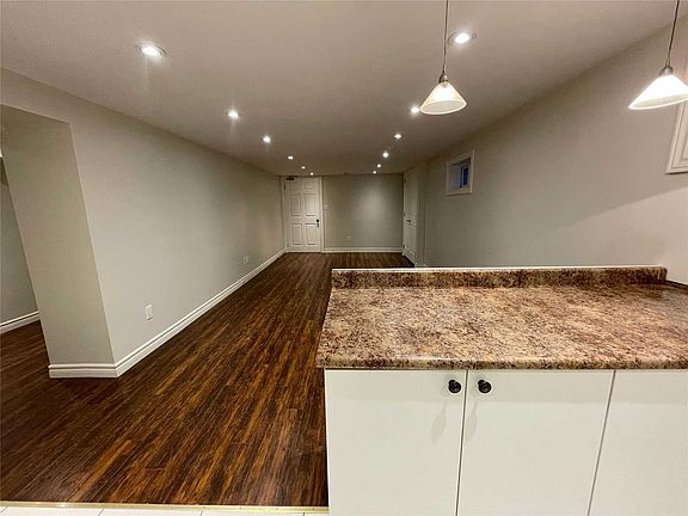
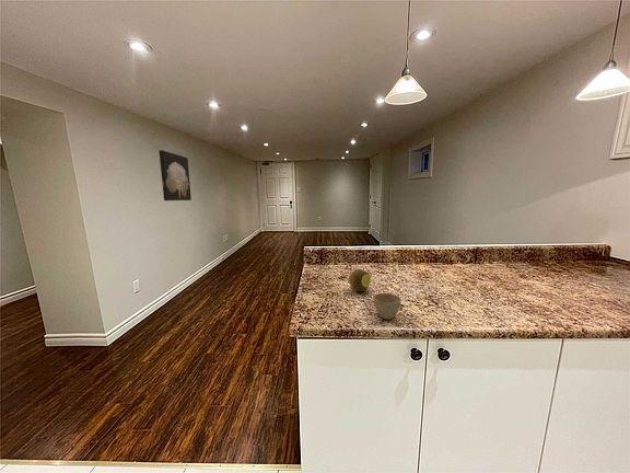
+ flower pot [372,292,402,320]
+ fruit [348,268,372,292]
+ wall art [158,149,192,201]
